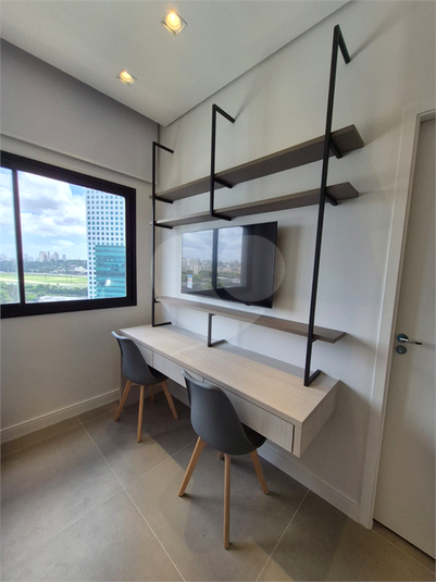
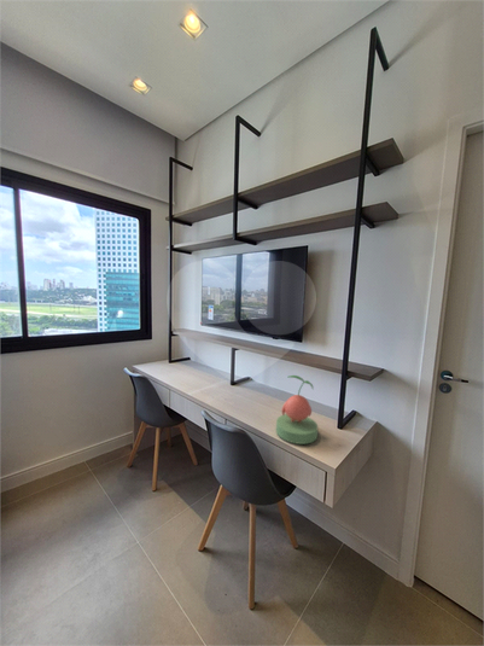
+ plant [275,374,319,446]
